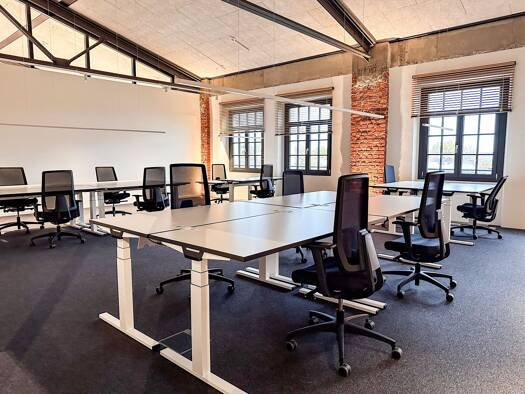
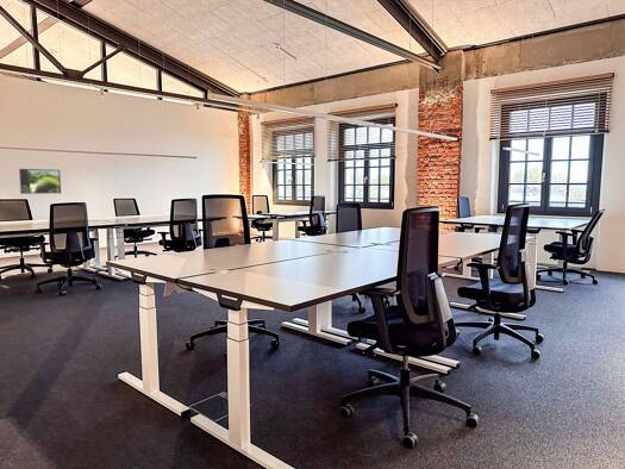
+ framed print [18,168,62,195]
